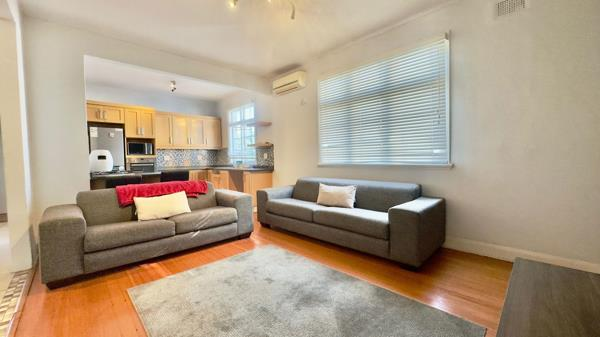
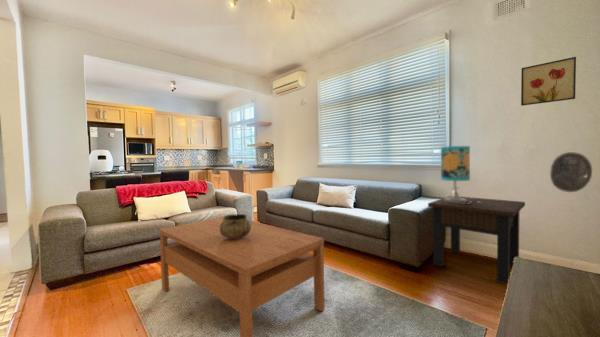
+ side table [427,195,526,286]
+ decorative bowl [220,213,251,240]
+ portrait relief [549,151,593,193]
+ coffee table [158,216,326,337]
+ wall art [520,56,577,107]
+ table lamp [440,145,481,204]
